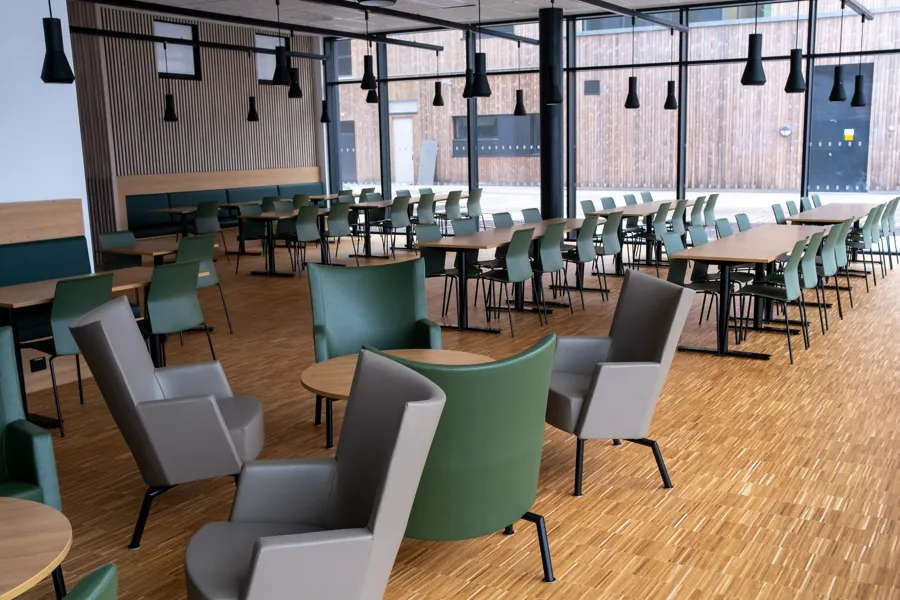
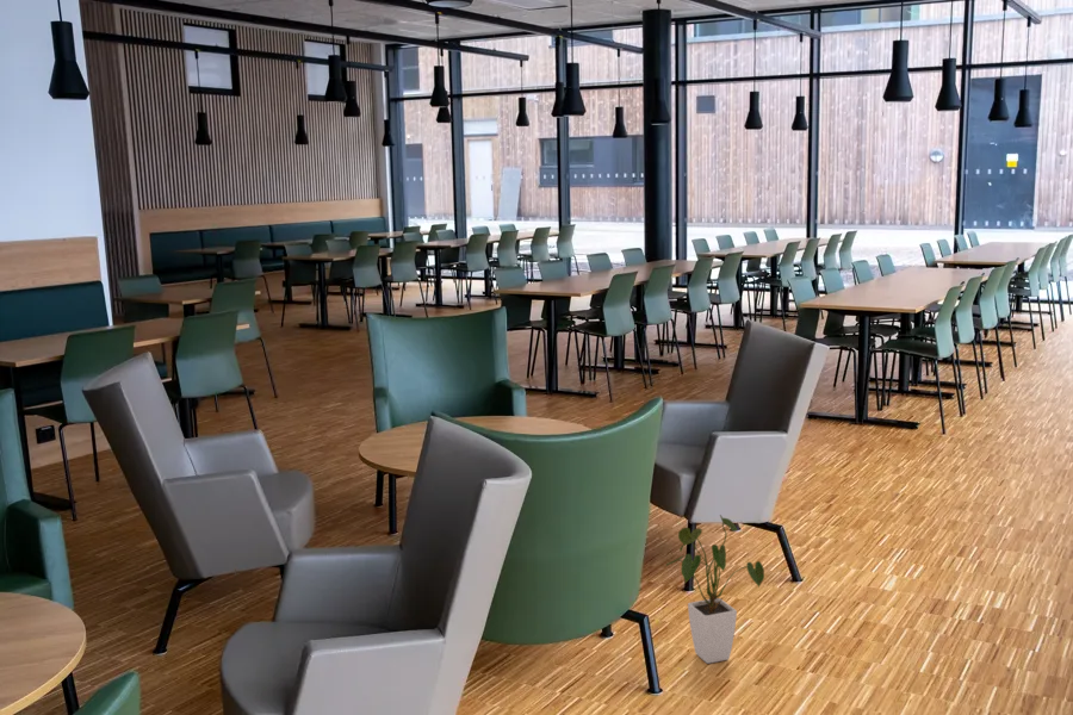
+ house plant [665,514,765,665]
